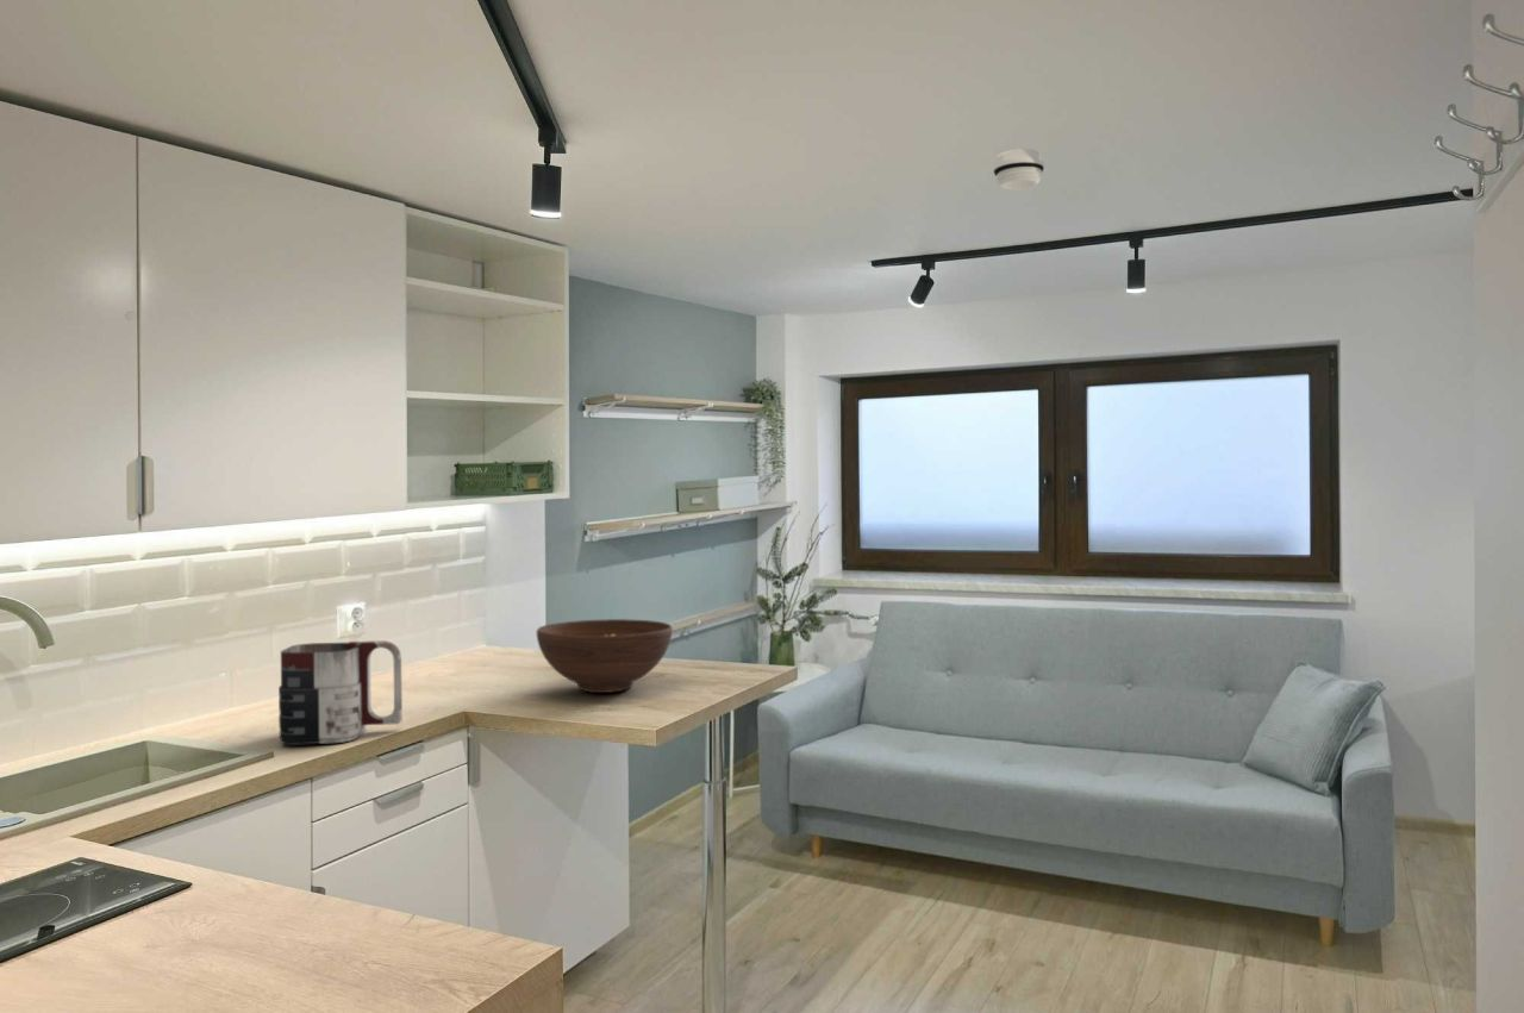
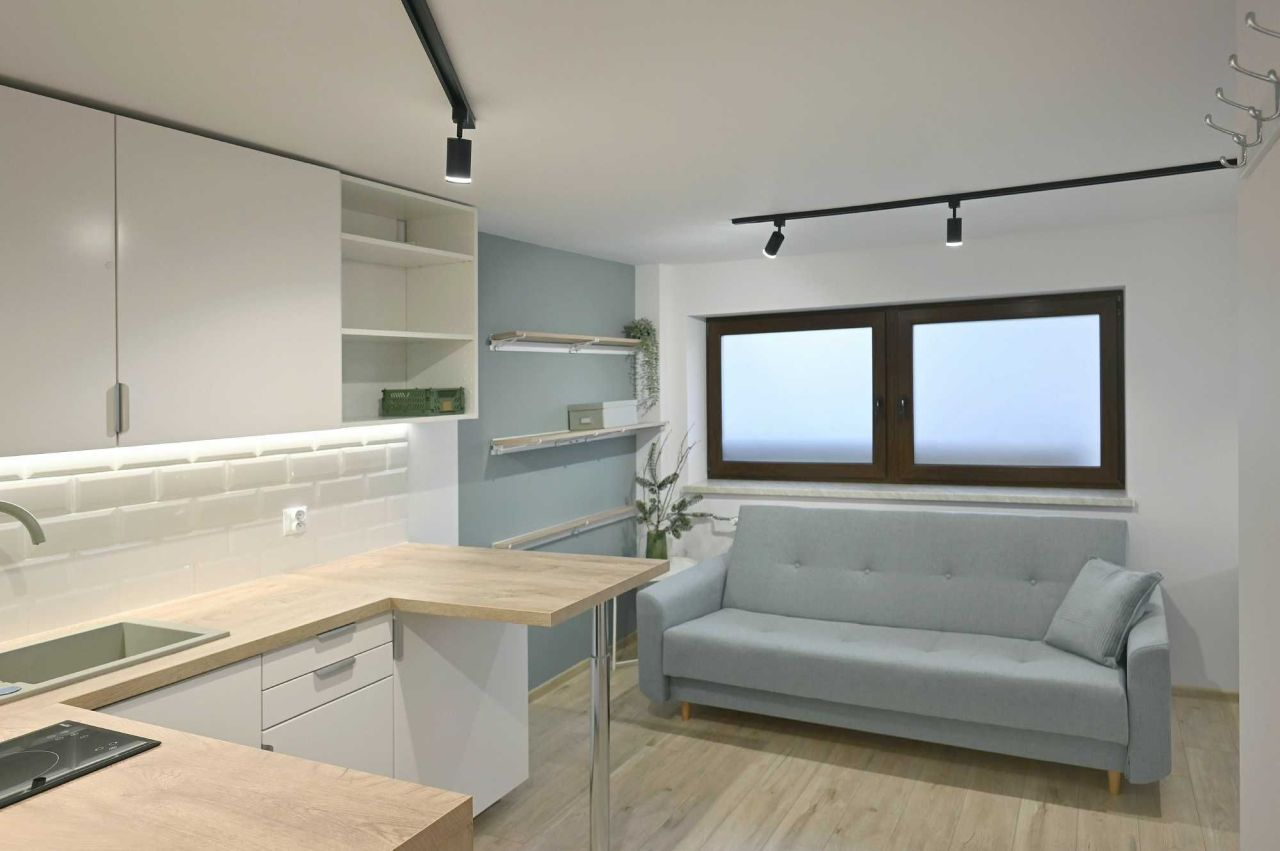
- smoke detector [992,148,1045,192]
- mug [277,639,404,746]
- fruit bowl [536,618,674,694]
